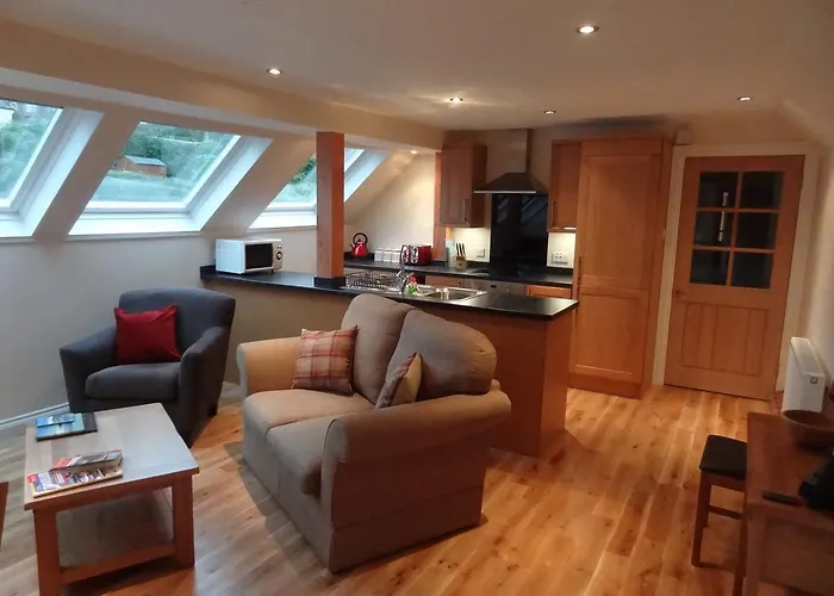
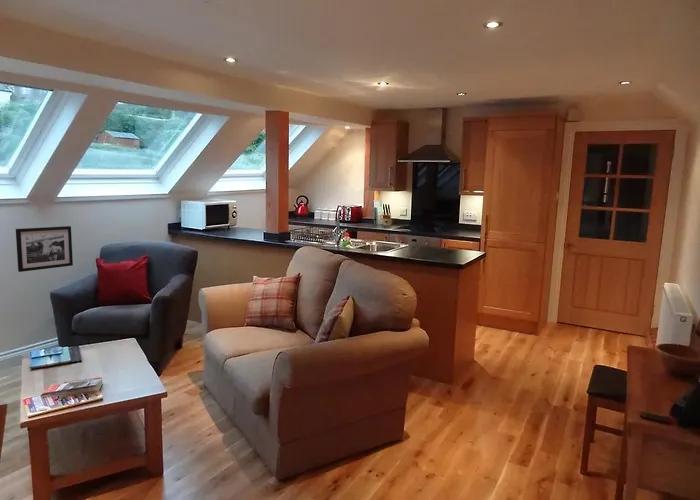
+ picture frame [15,225,74,273]
